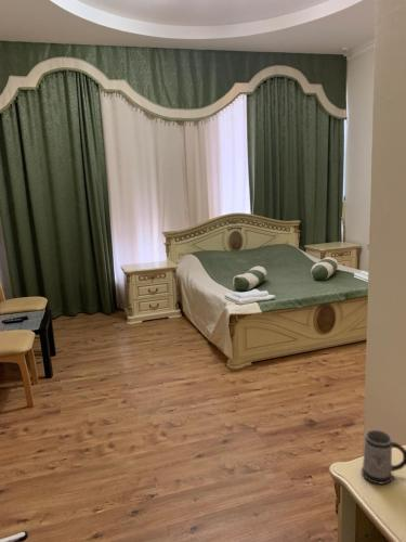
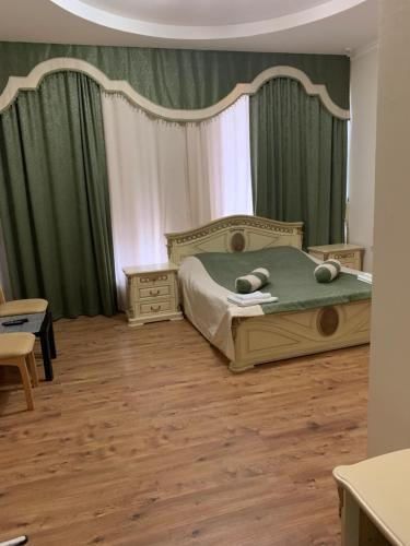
- mug [361,429,406,486]
